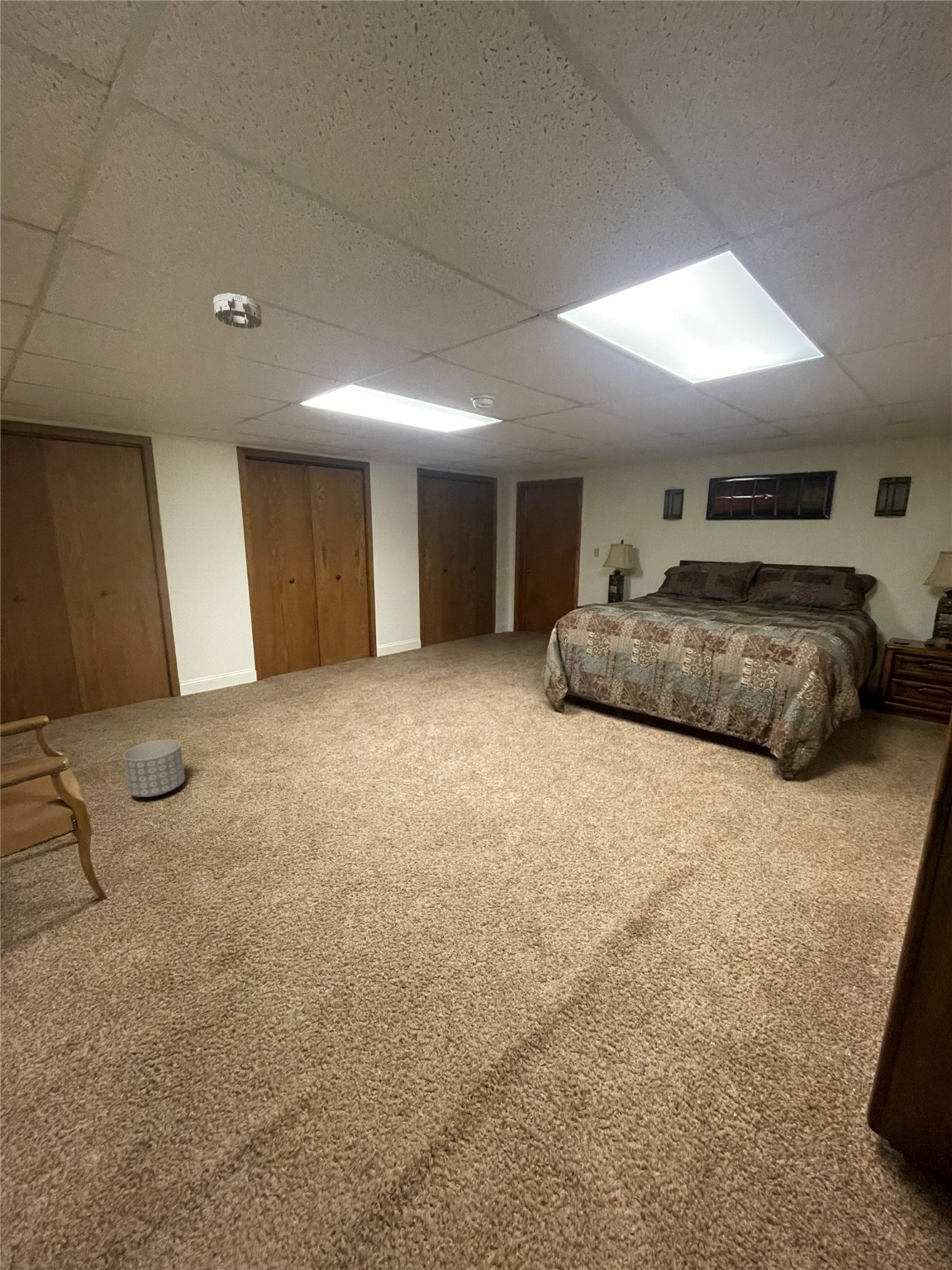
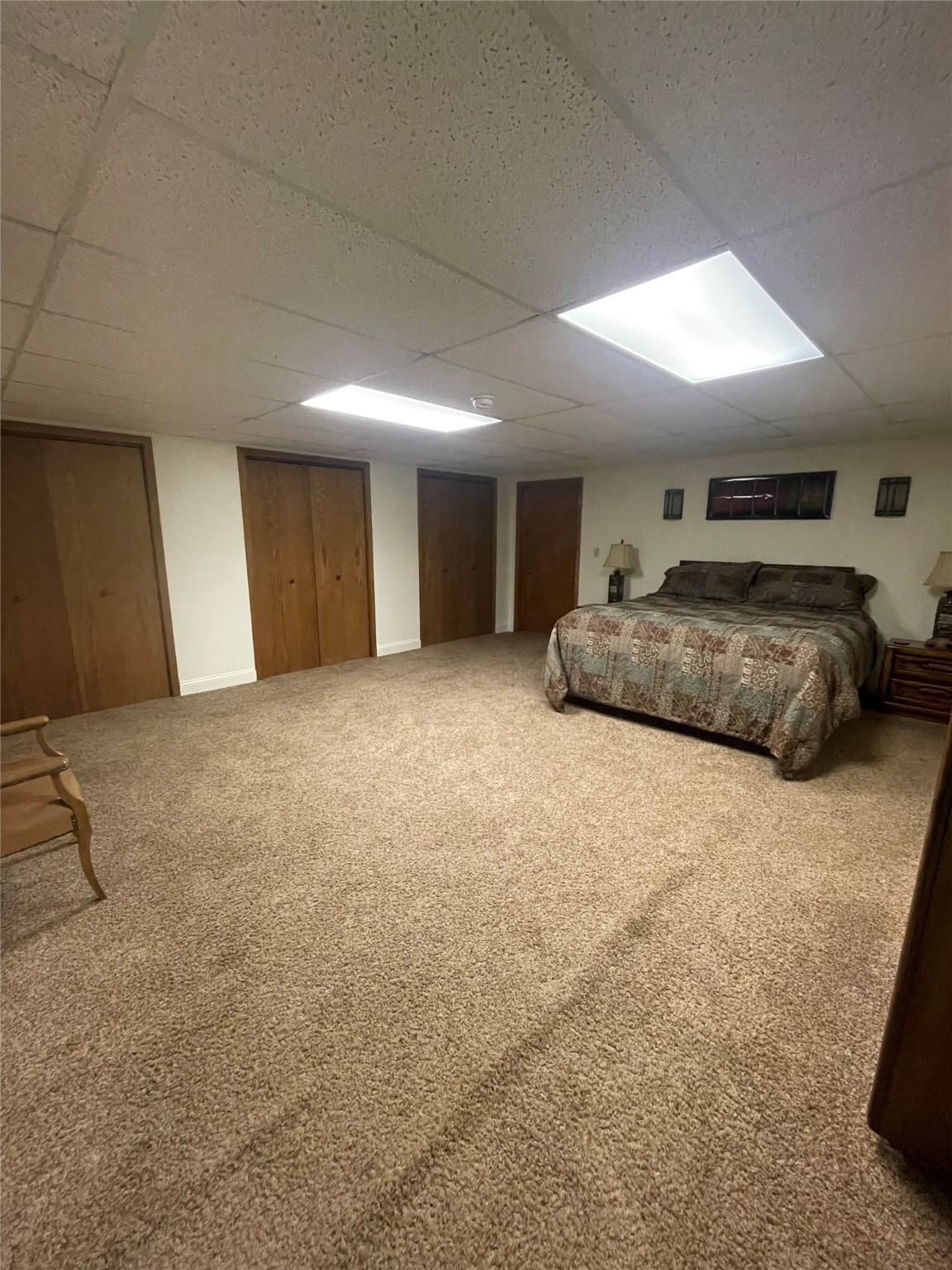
- smoke detector [212,292,263,329]
- planter [122,738,186,798]
